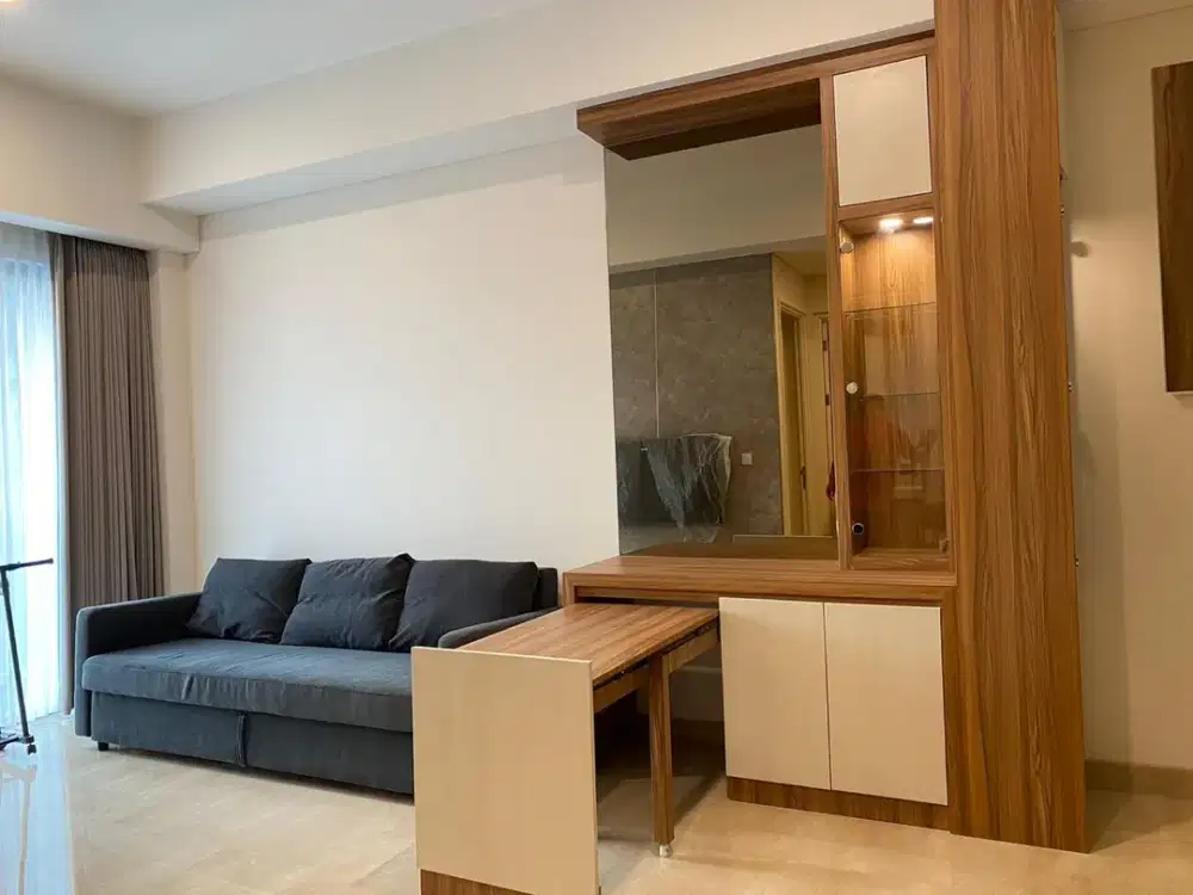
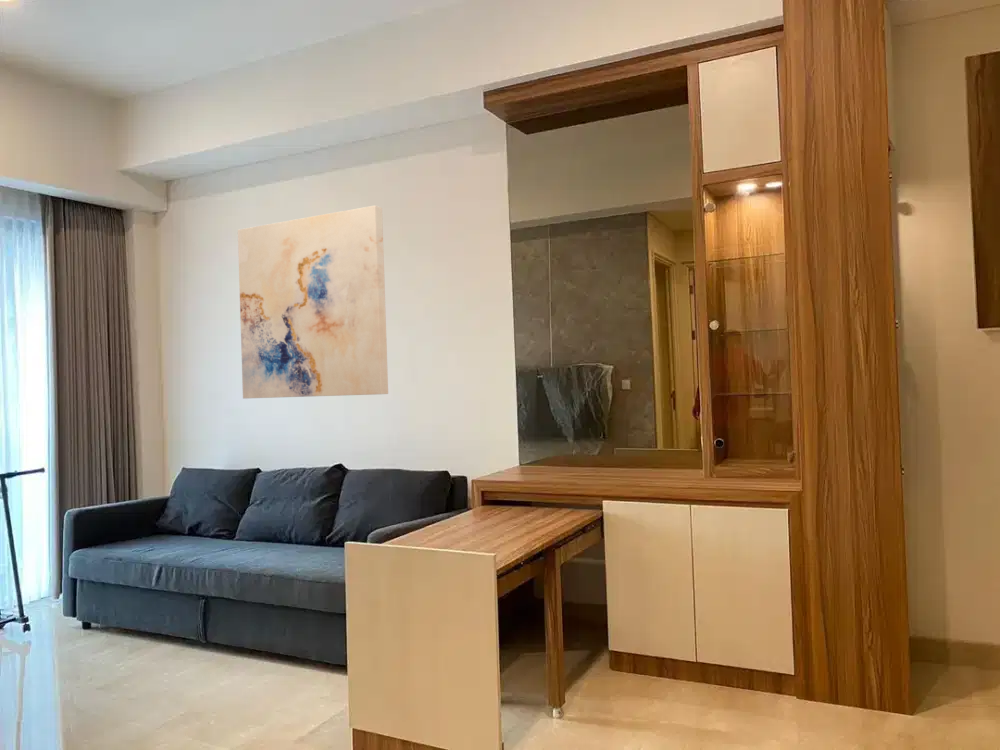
+ wall art [237,205,389,399]
